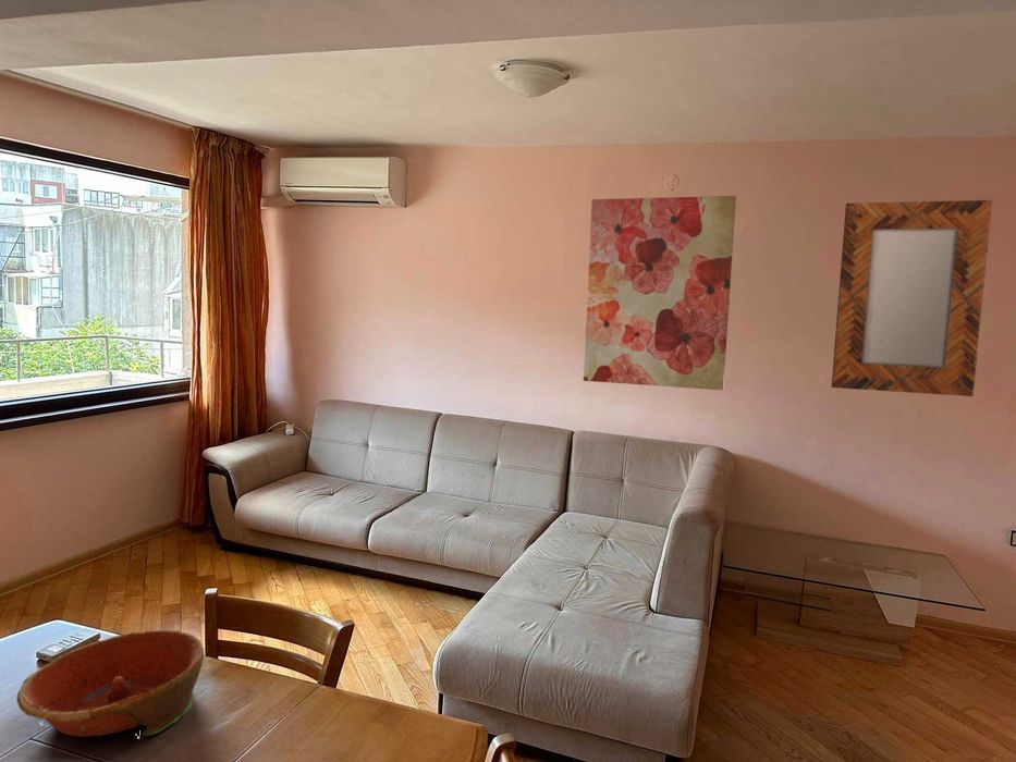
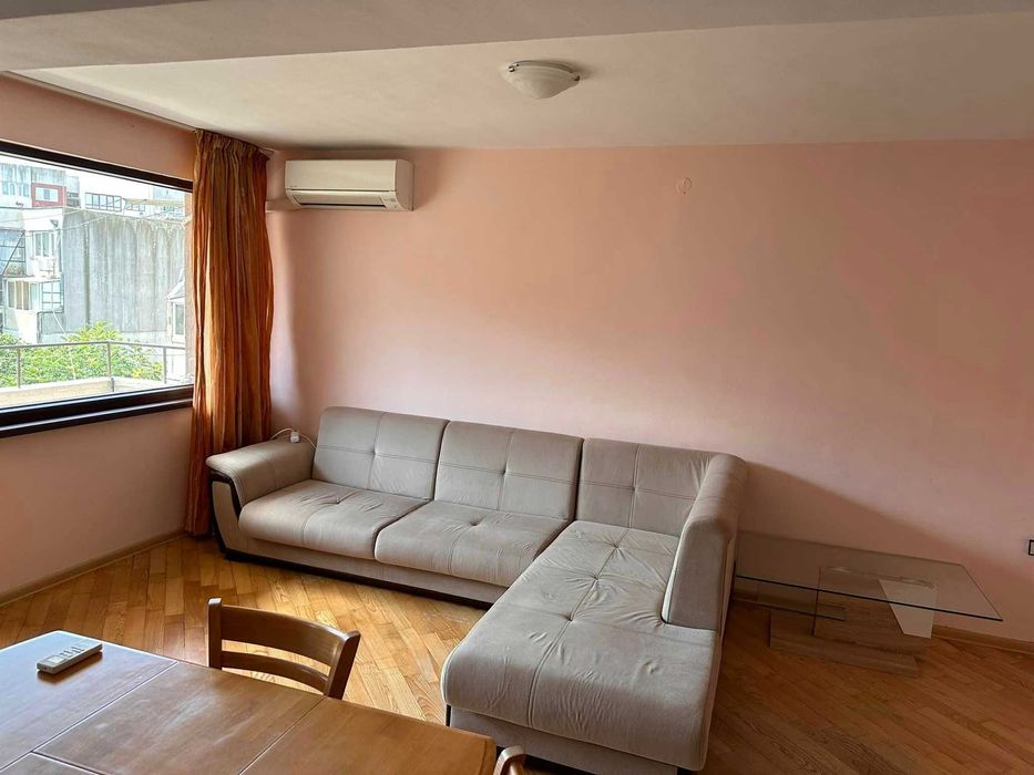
- home mirror [830,199,993,397]
- bowl [15,629,206,738]
- wall art [583,195,737,391]
